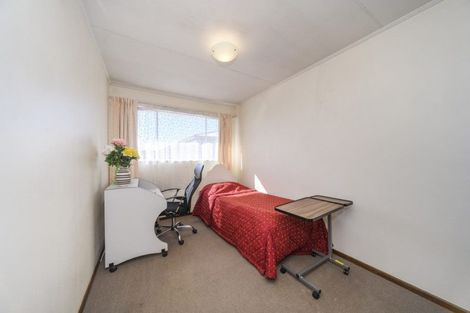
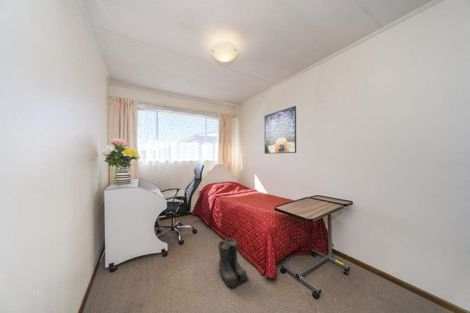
+ boots [217,238,250,289]
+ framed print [264,105,297,155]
